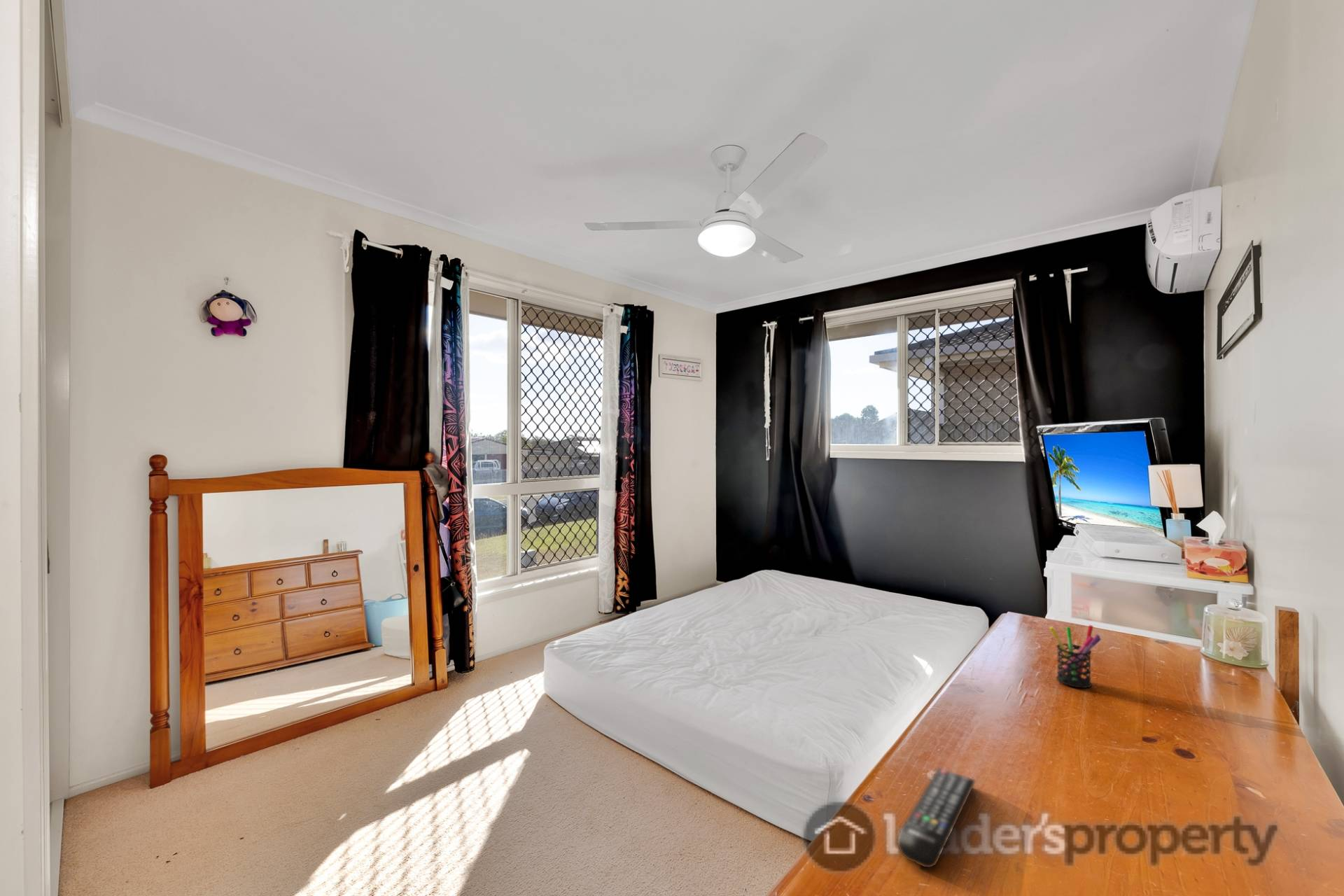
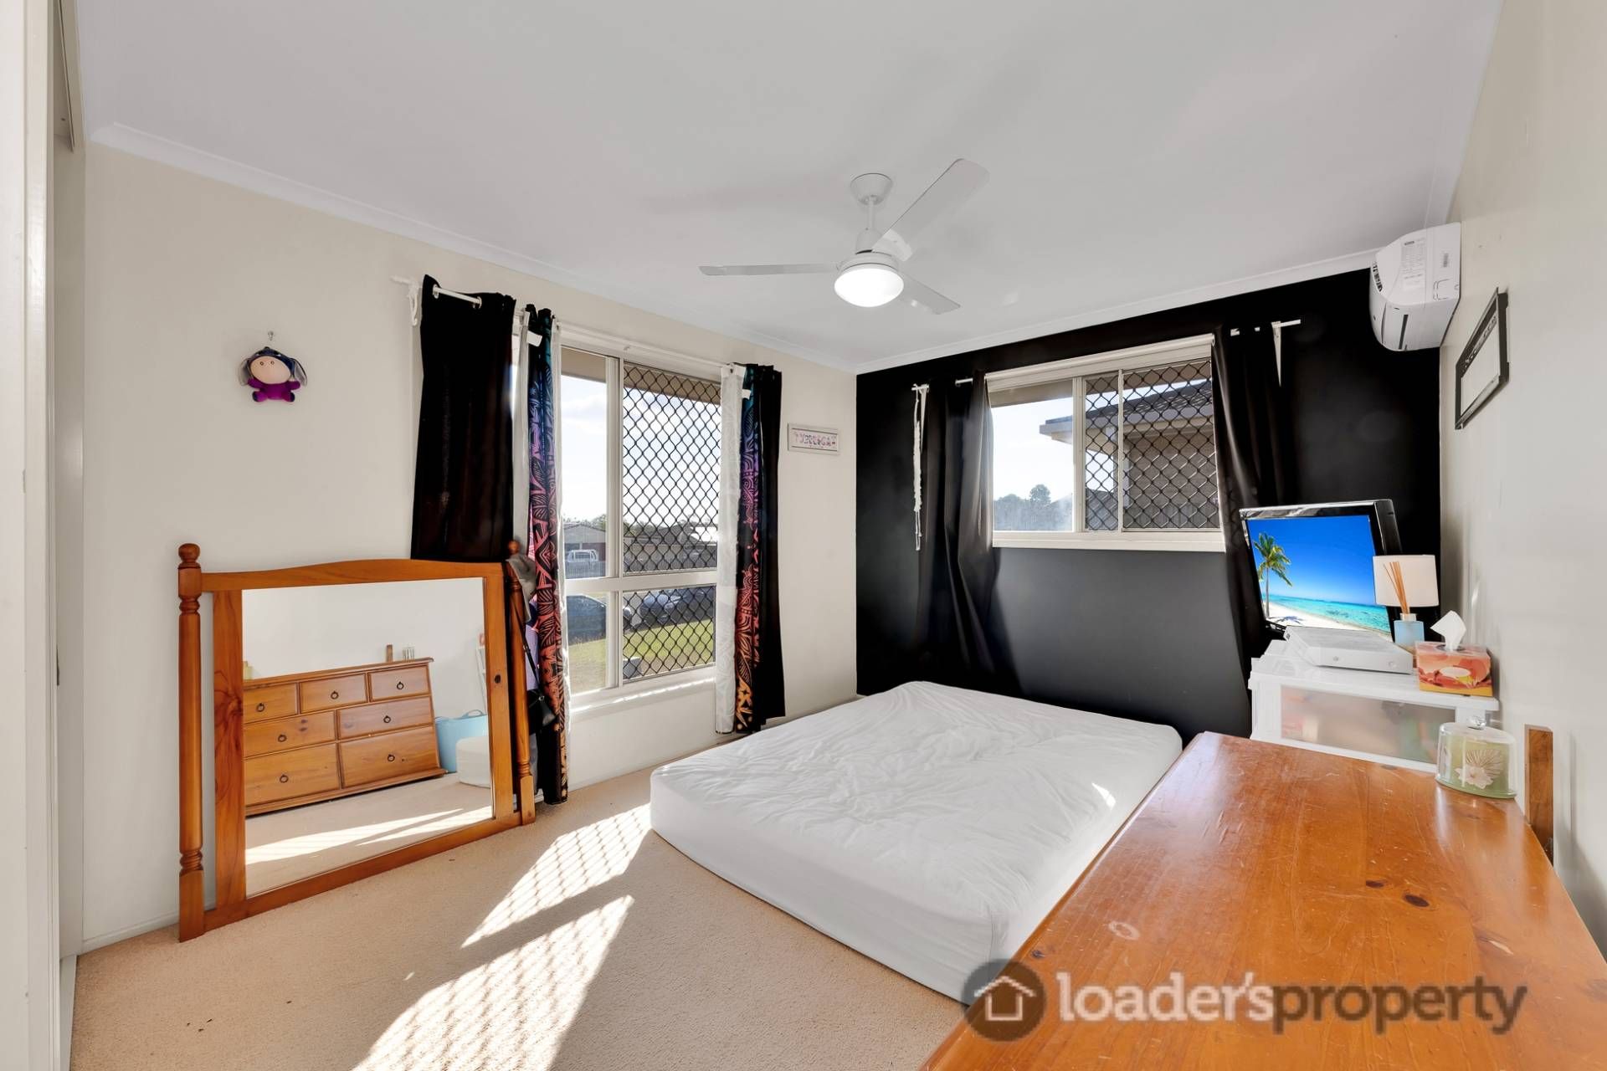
- remote control [897,767,976,868]
- pen holder [1049,624,1102,689]
